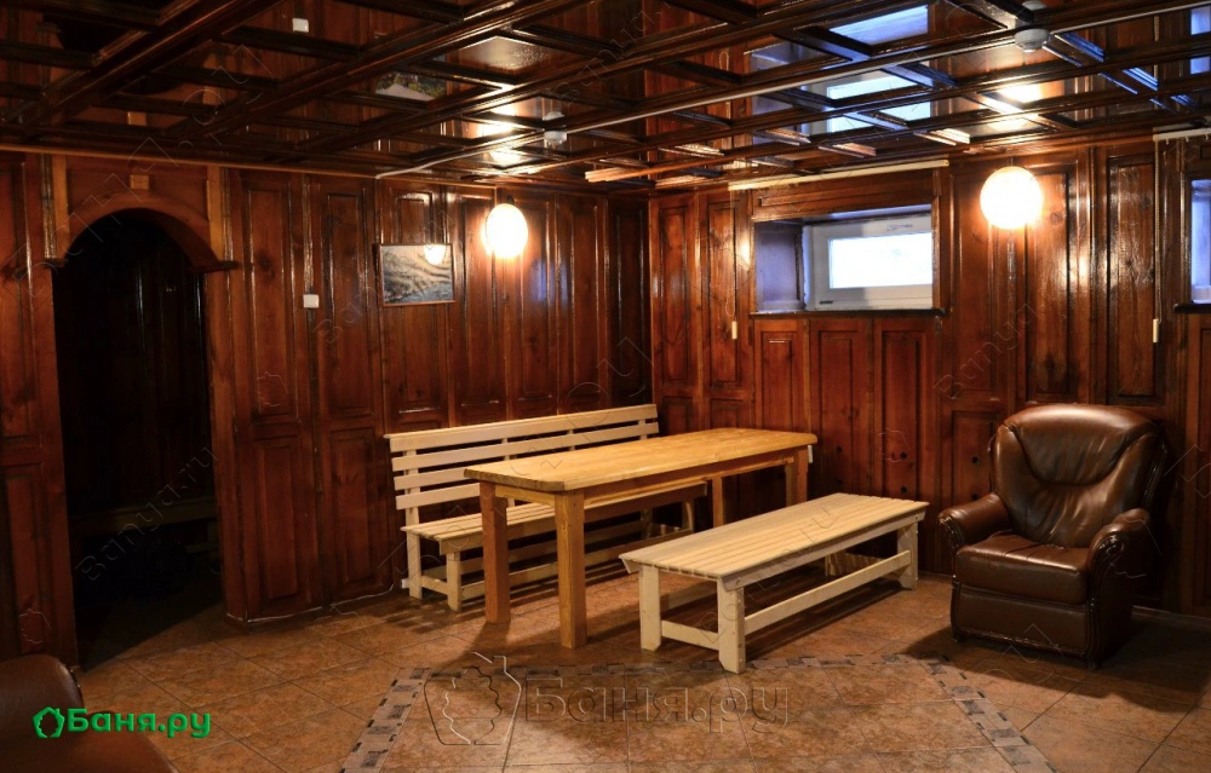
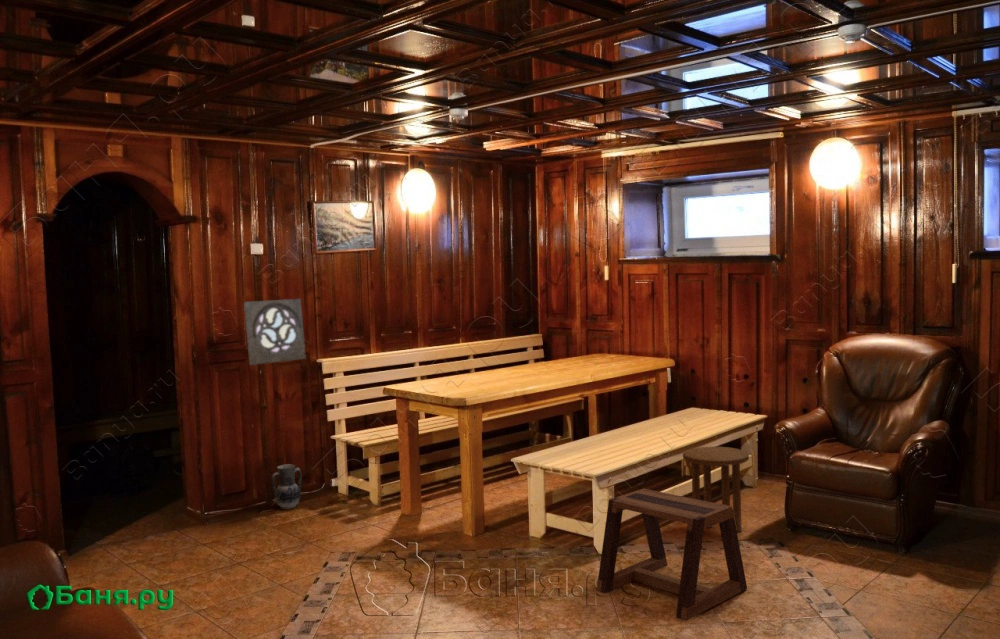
+ ceramic jug [271,463,303,510]
+ wall ornament [243,298,307,366]
+ stool [596,488,748,622]
+ side table [682,446,750,533]
